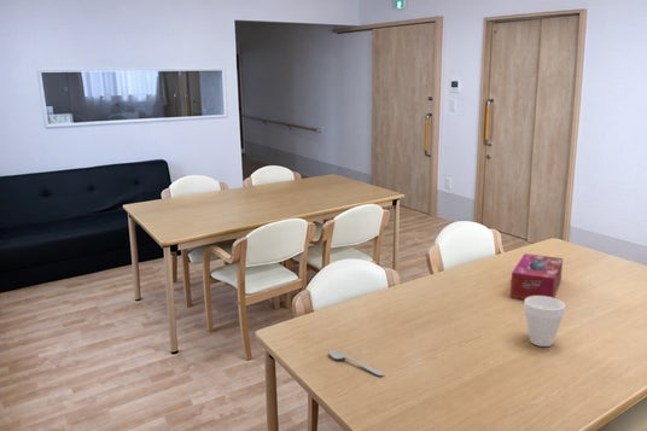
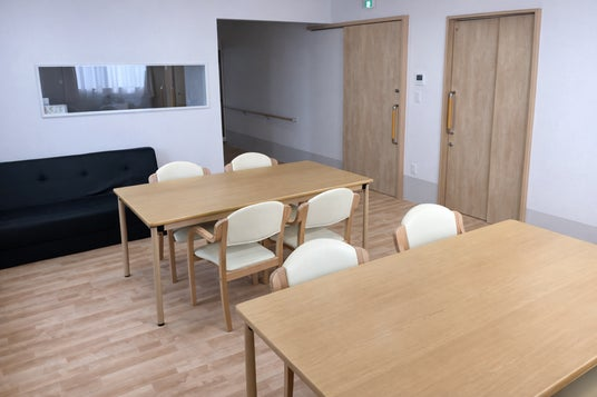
- cup [523,296,566,348]
- tissue box [509,252,564,301]
- spoon [328,349,385,377]
